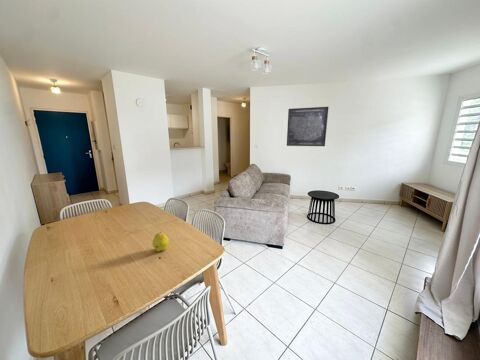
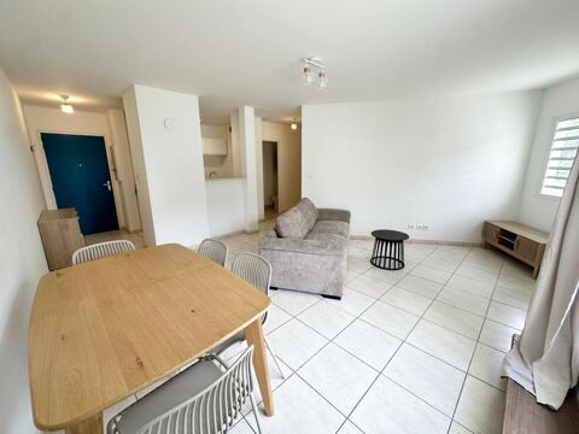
- wall art [286,106,329,147]
- fruit [151,231,170,252]
